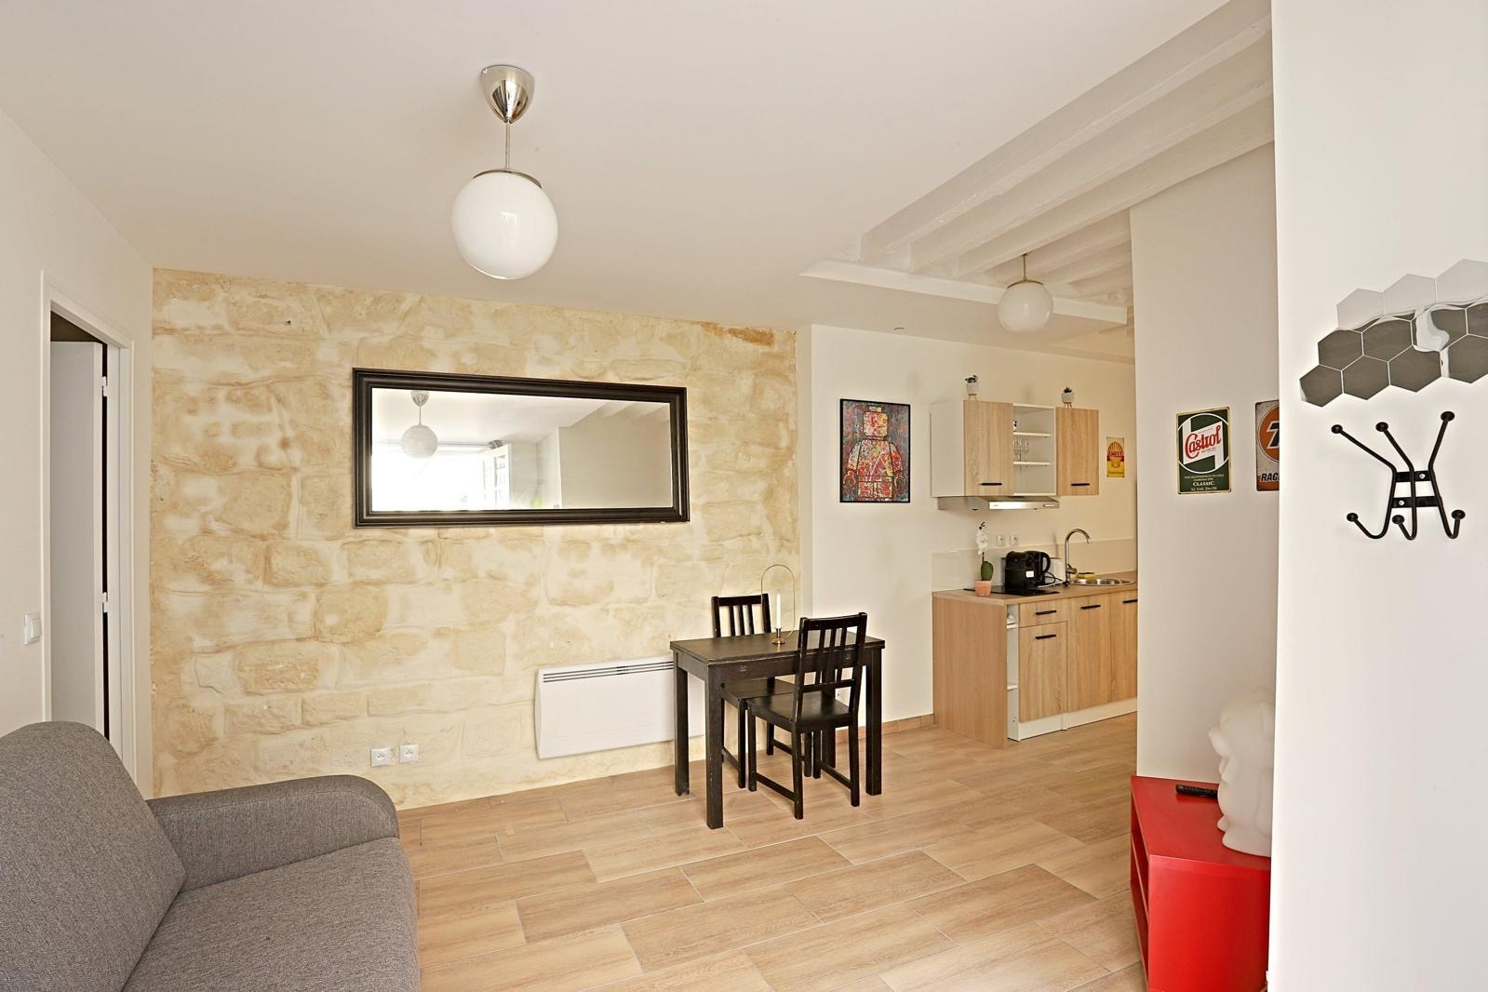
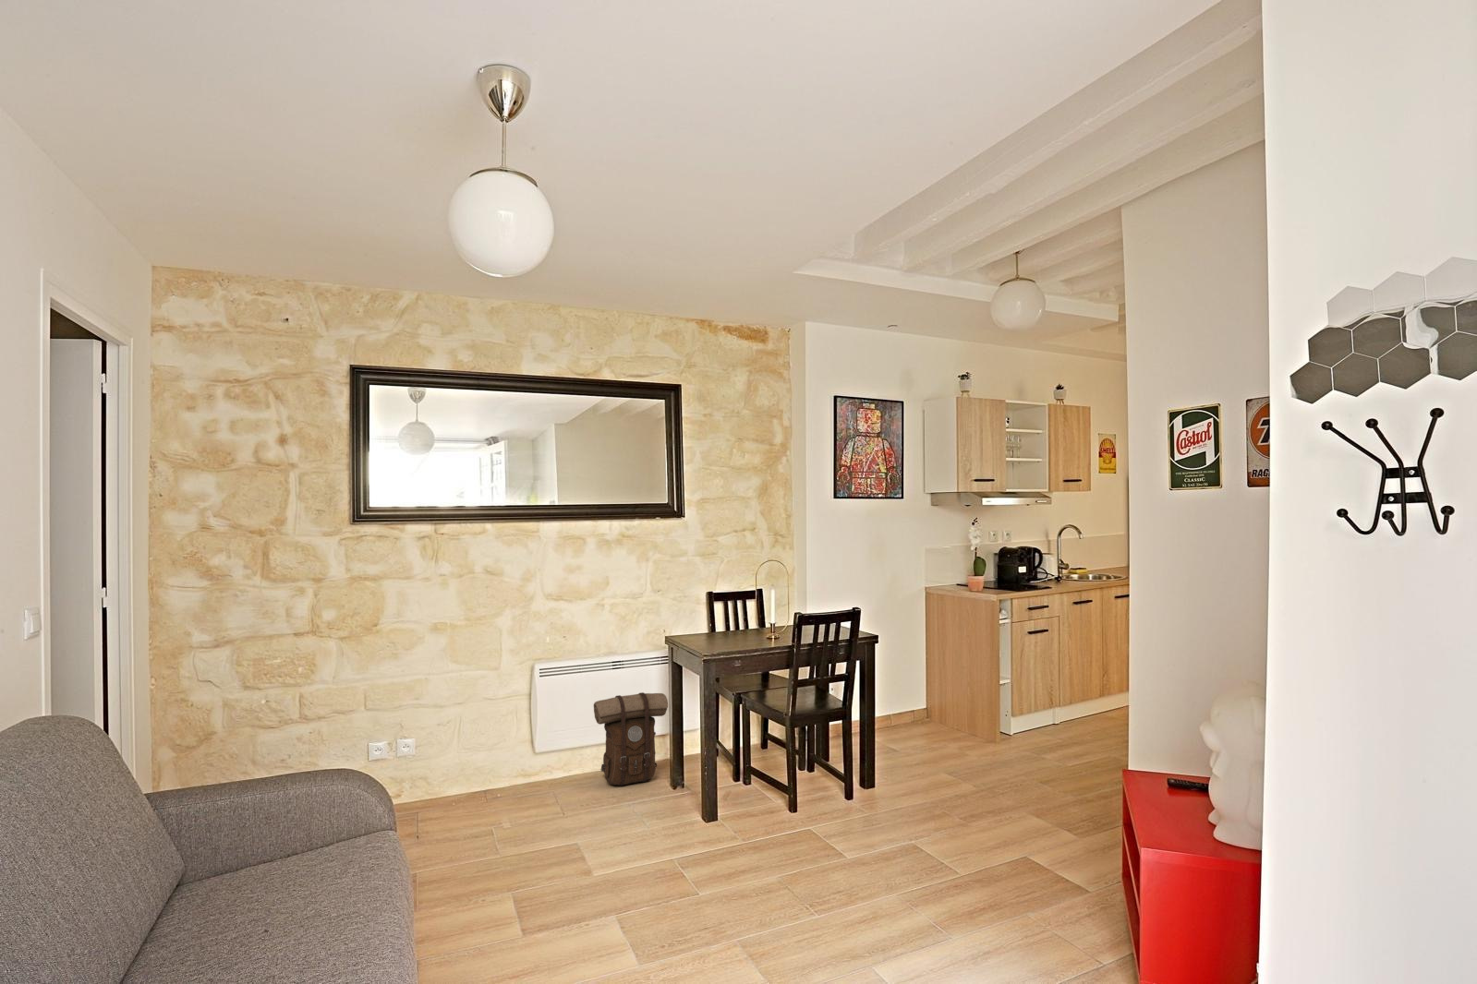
+ backpack [593,692,669,786]
